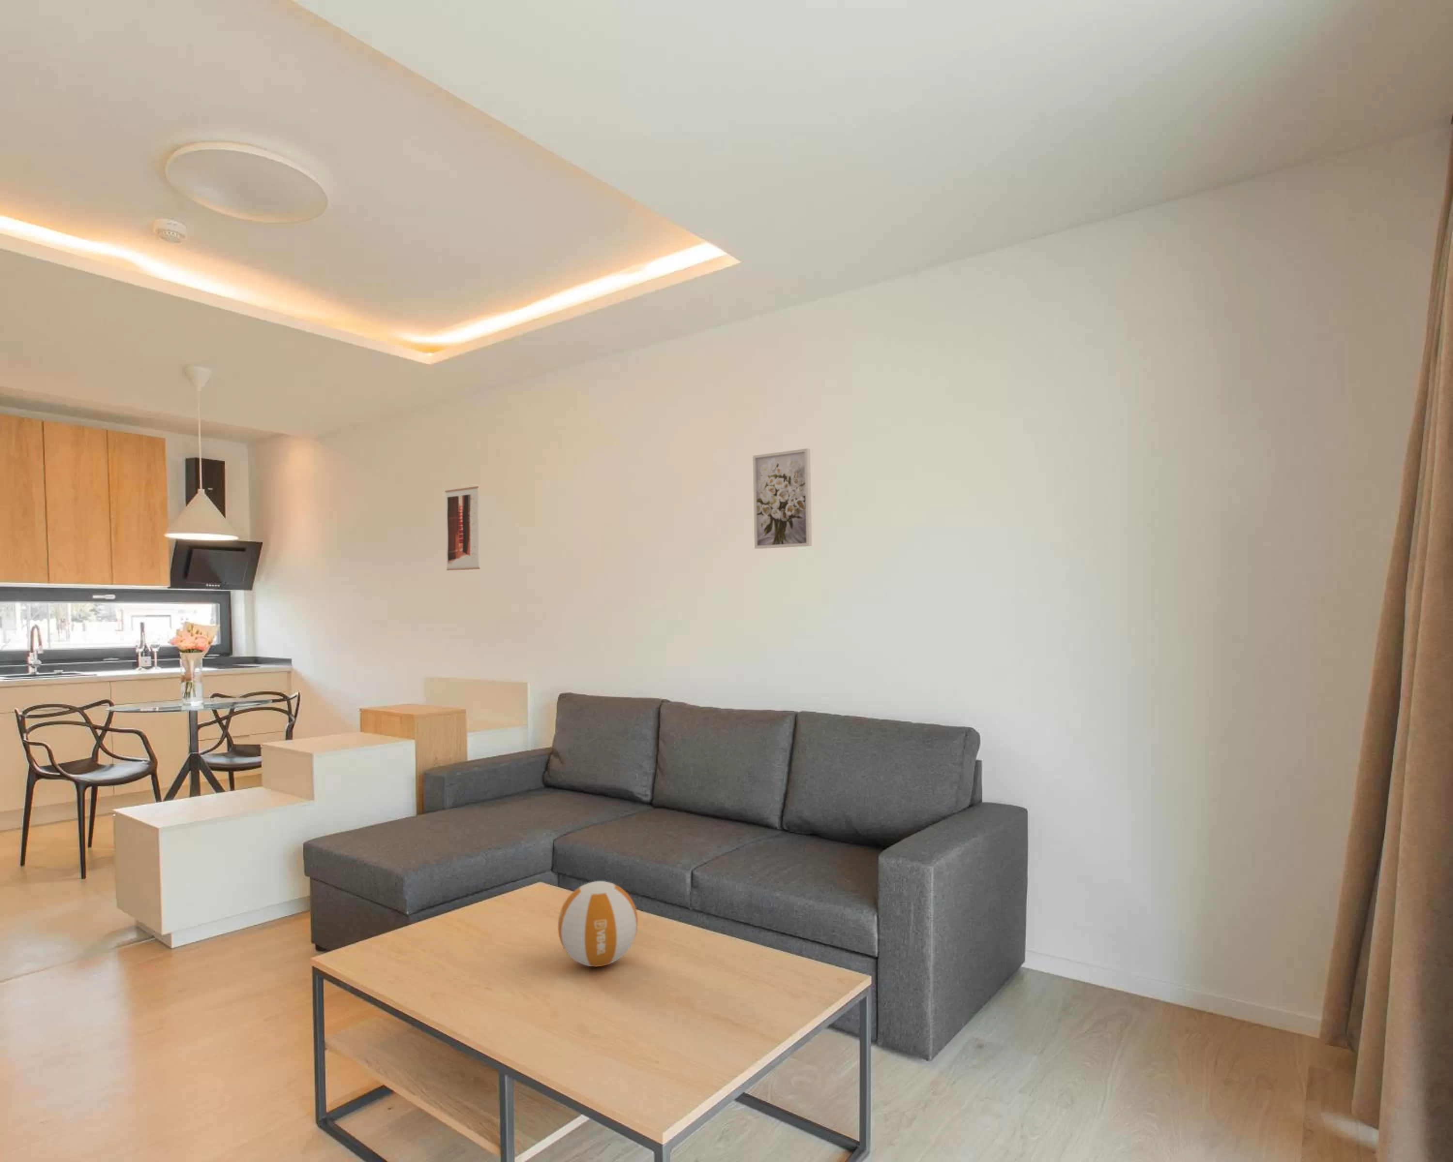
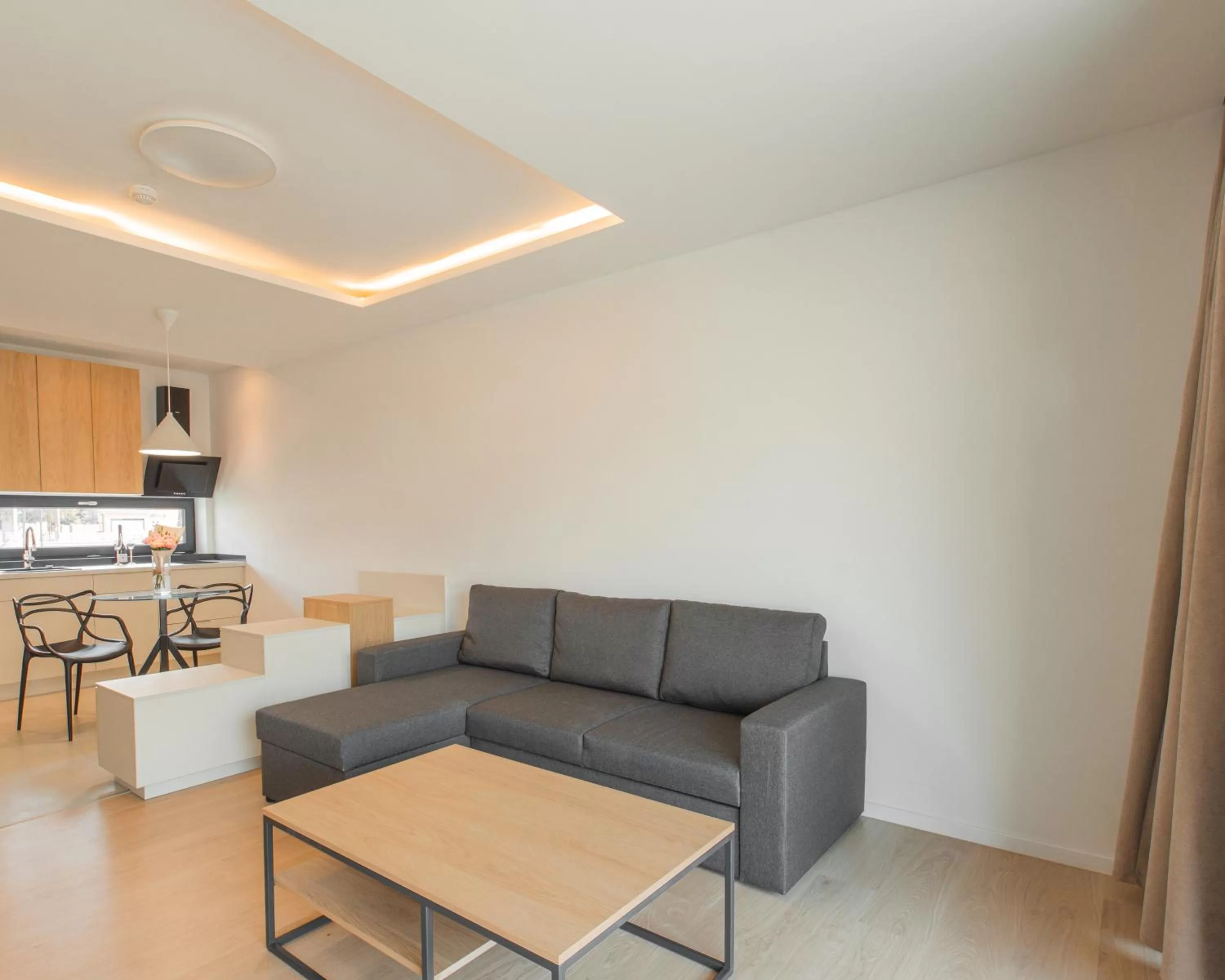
- volleyball [557,881,638,966]
- wall art [752,448,812,549]
- wall art [445,486,480,570]
